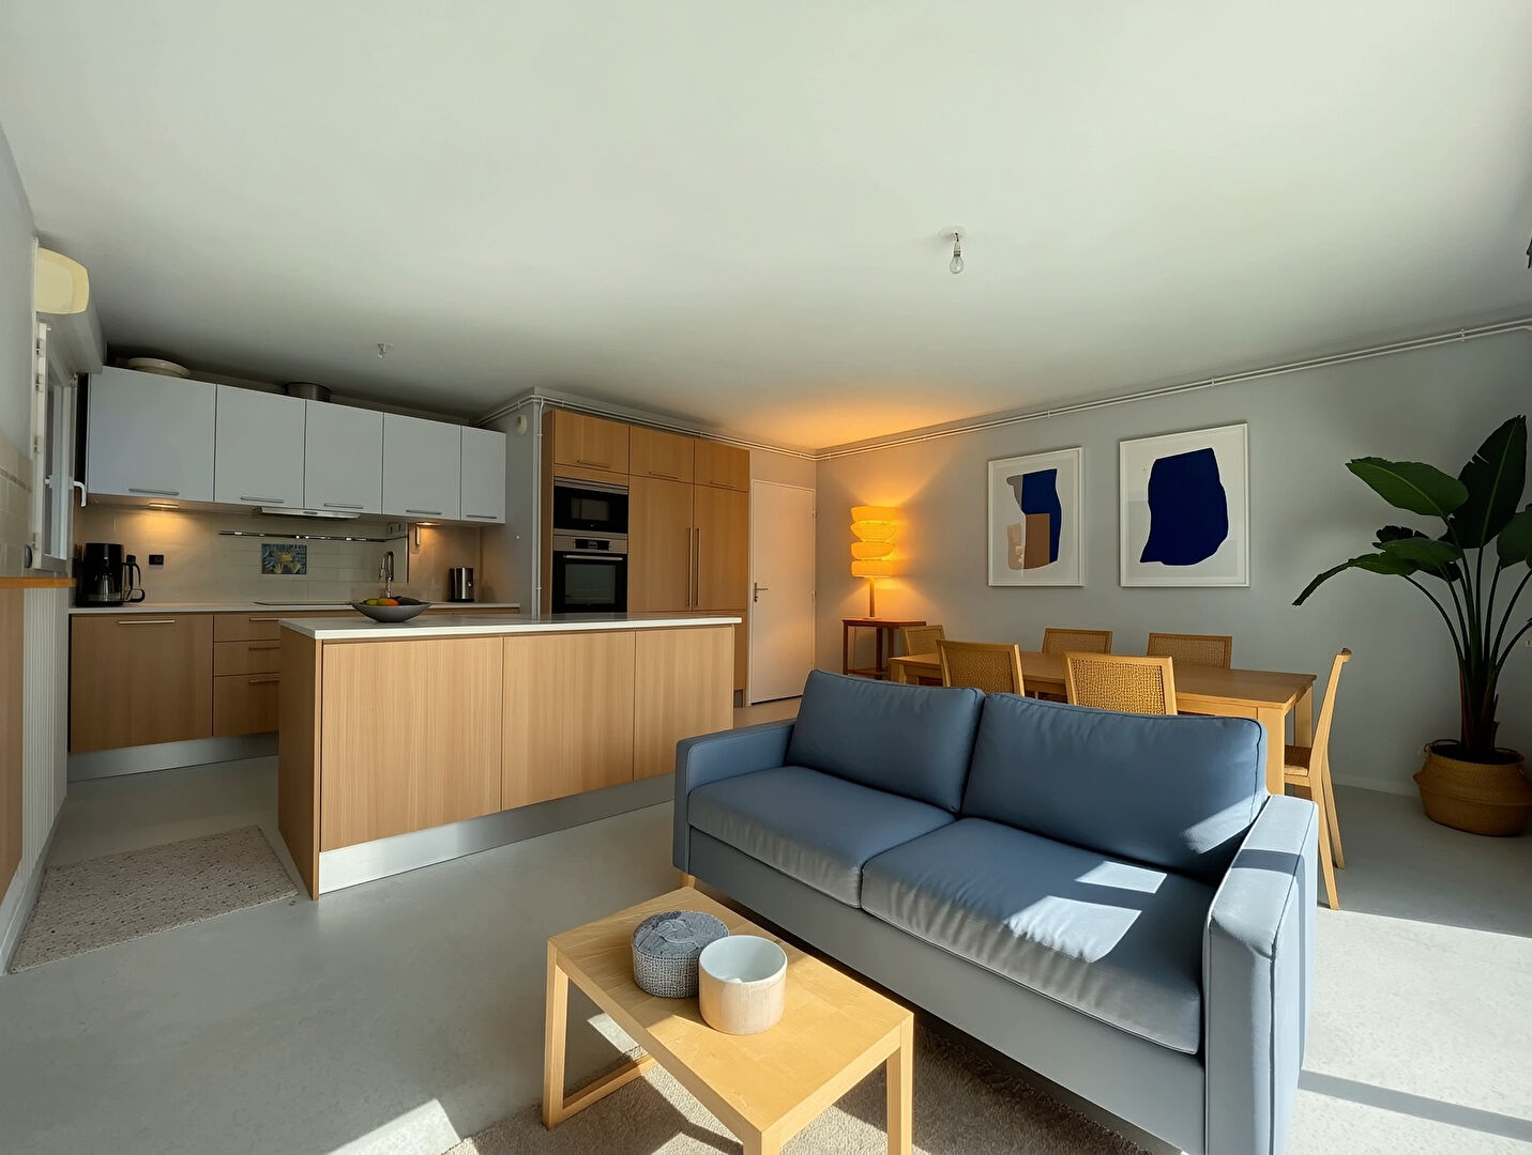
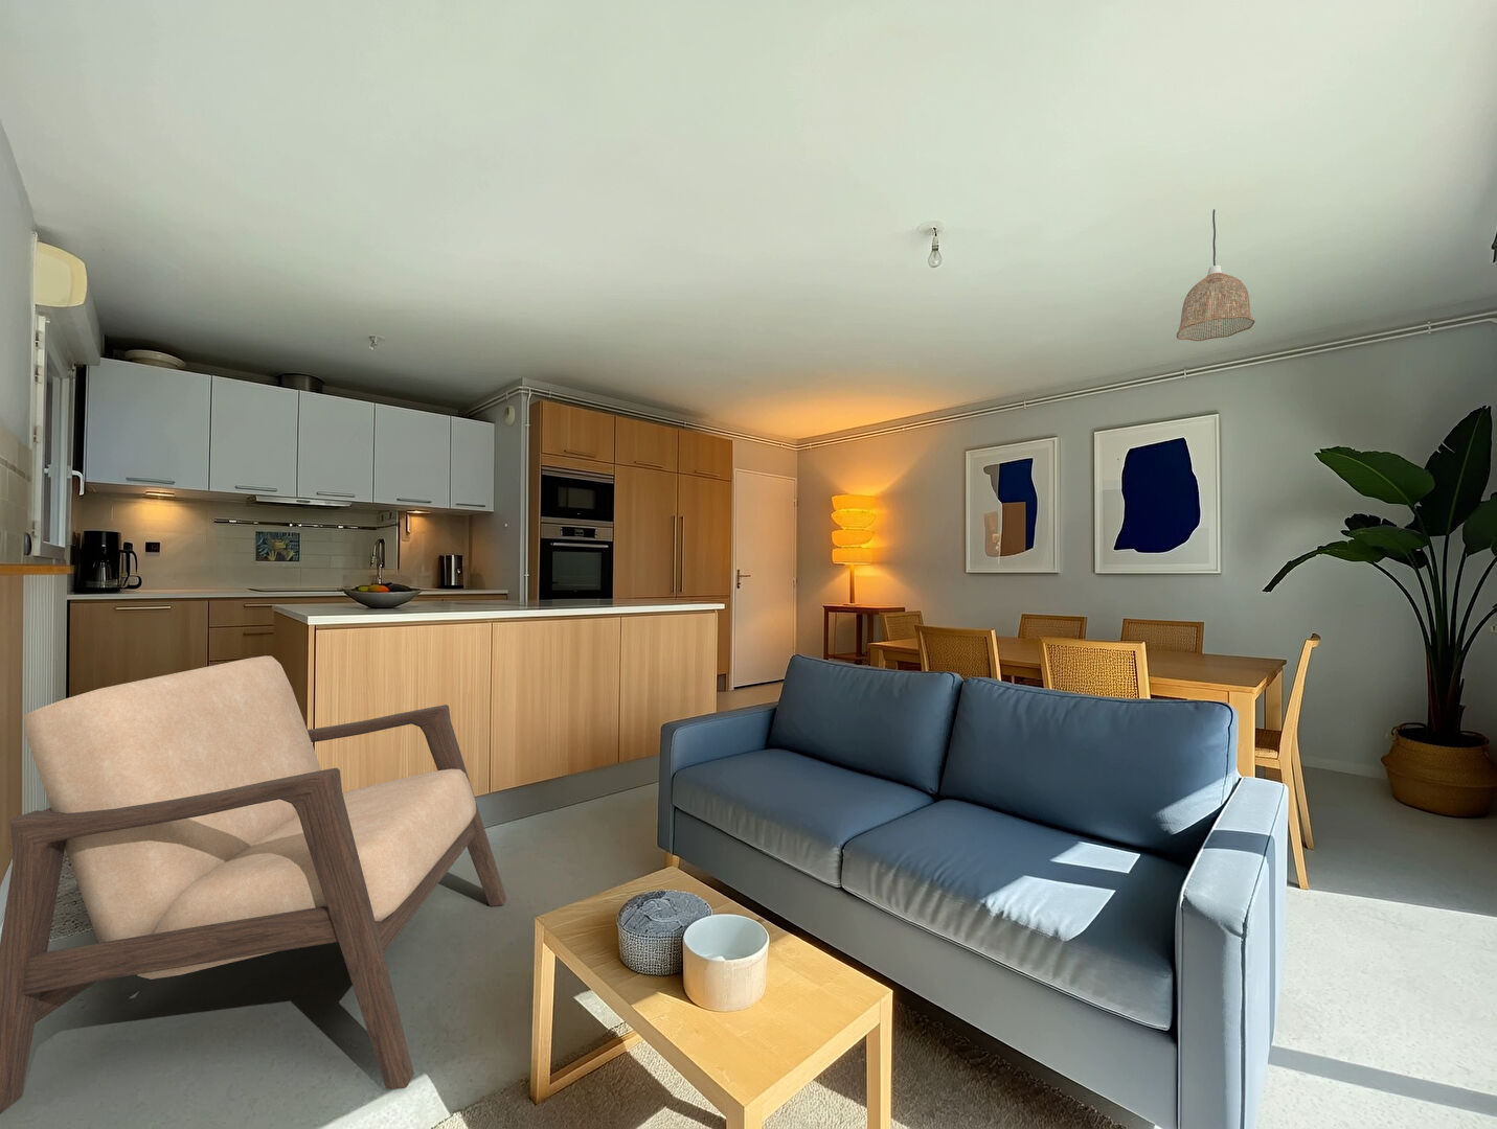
+ pendant lamp [1174,208,1256,342]
+ armchair [0,656,508,1116]
